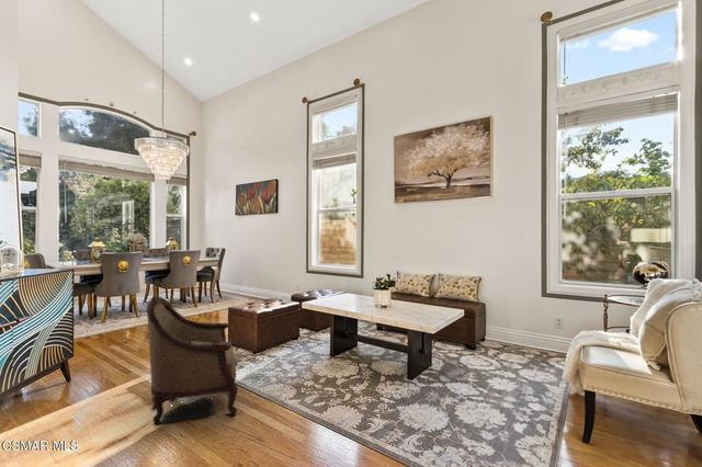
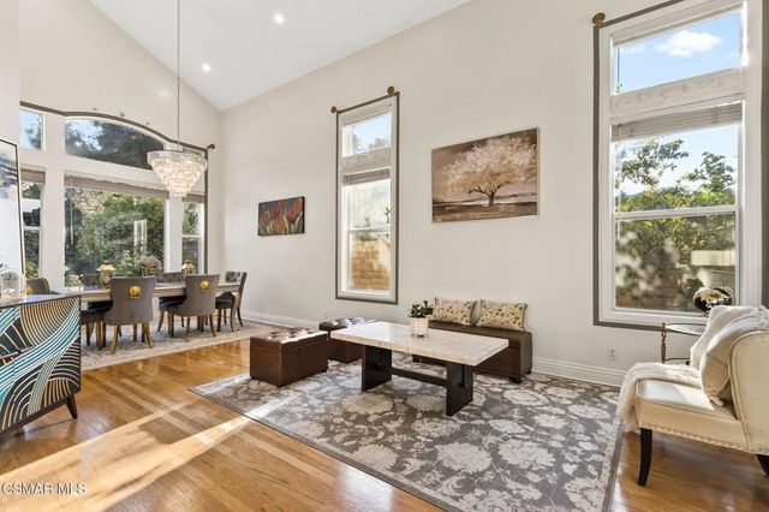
- armchair [146,295,239,425]
